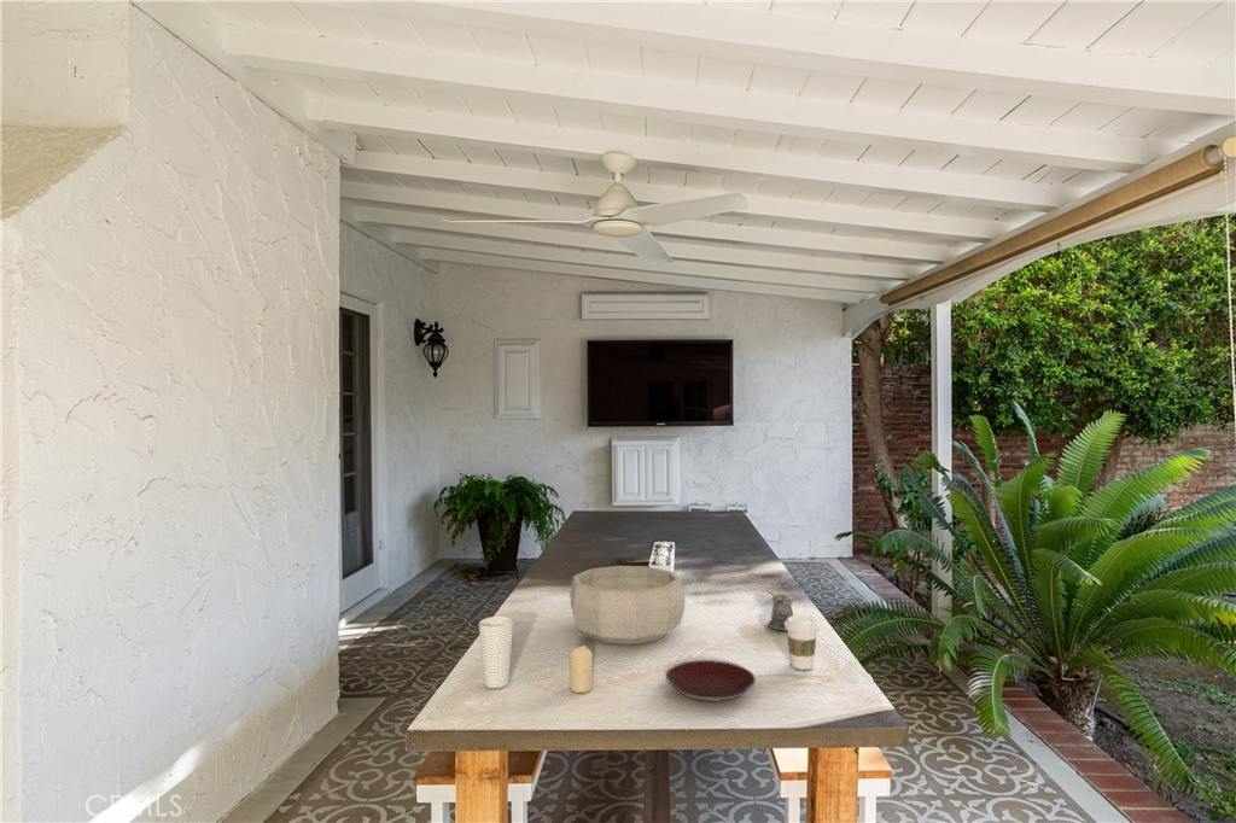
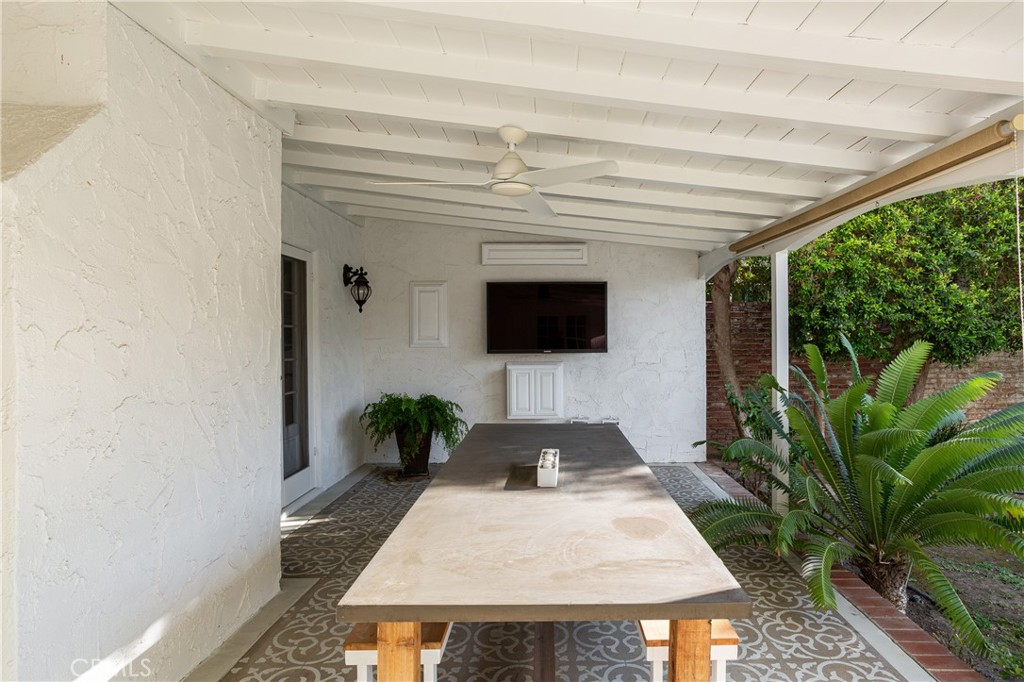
- plate [665,659,757,702]
- coffee cup [785,615,821,671]
- cup [478,615,514,689]
- candle [569,644,594,694]
- decorative bowl [569,565,687,646]
- pepper shaker [766,591,794,632]
